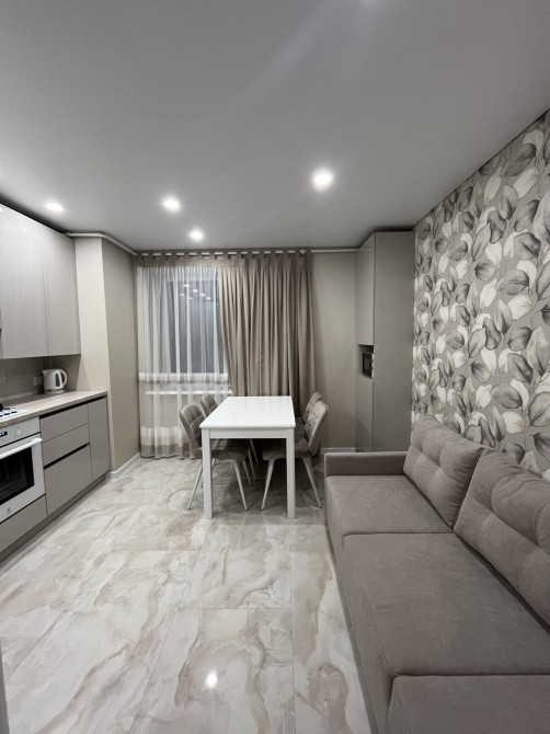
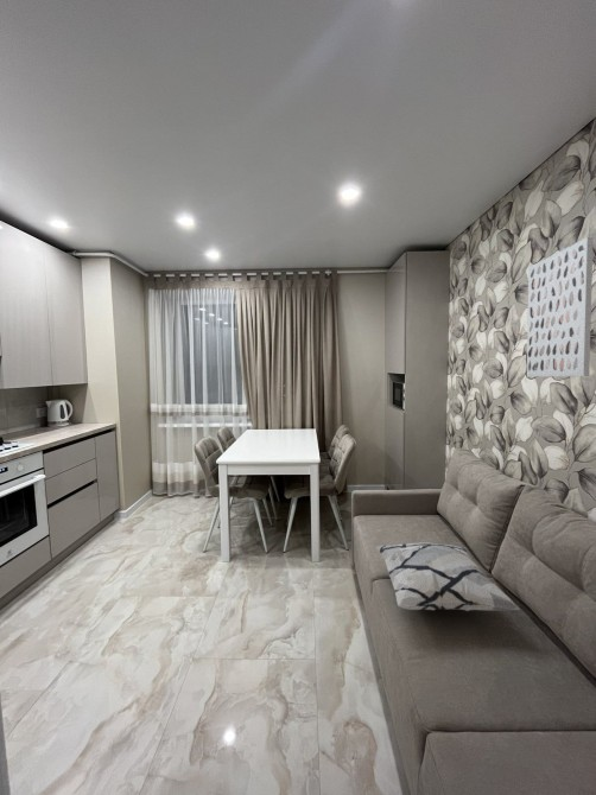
+ wall art [526,236,595,379]
+ decorative pillow [375,541,521,613]
